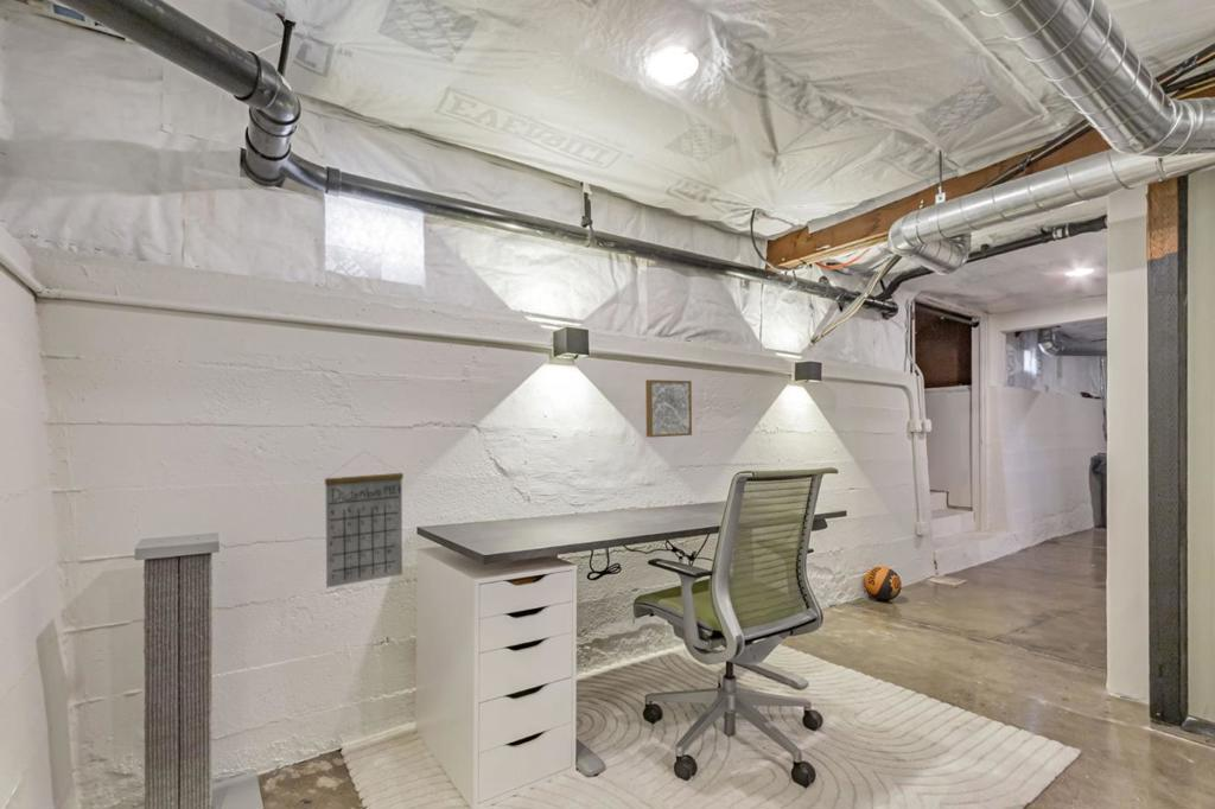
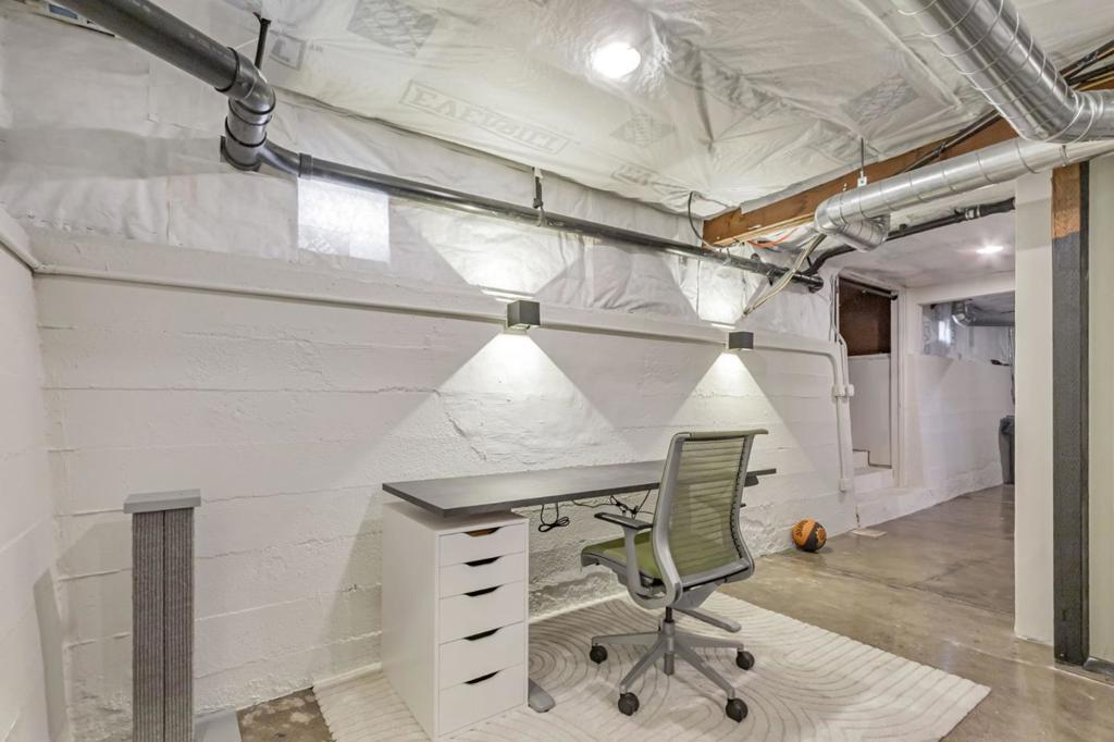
- wall art [644,378,693,439]
- calendar [324,450,405,588]
